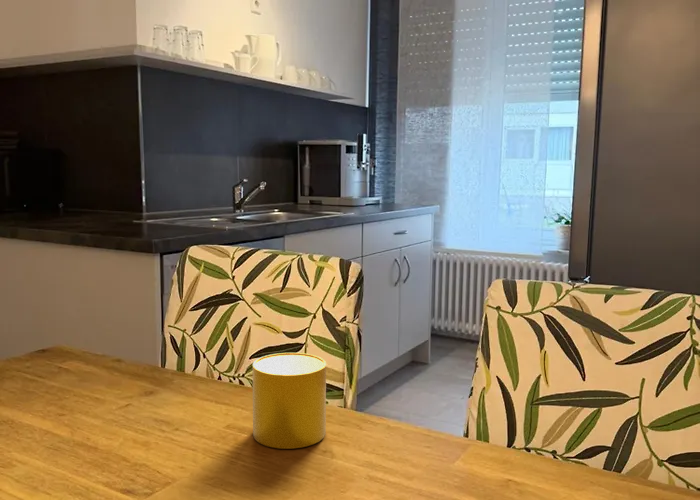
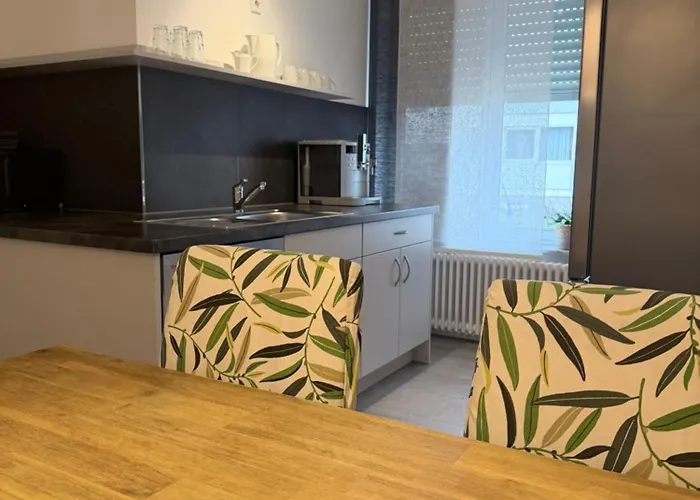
- cup [252,352,327,450]
